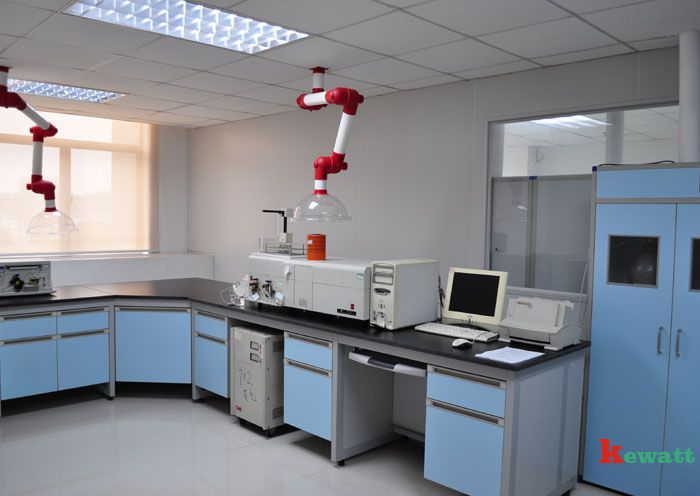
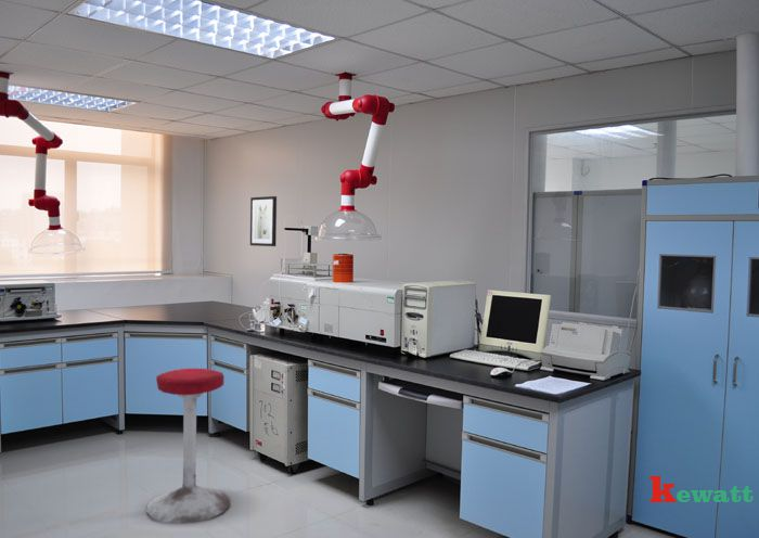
+ stool [145,367,231,525]
+ wall art [249,195,278,247]
